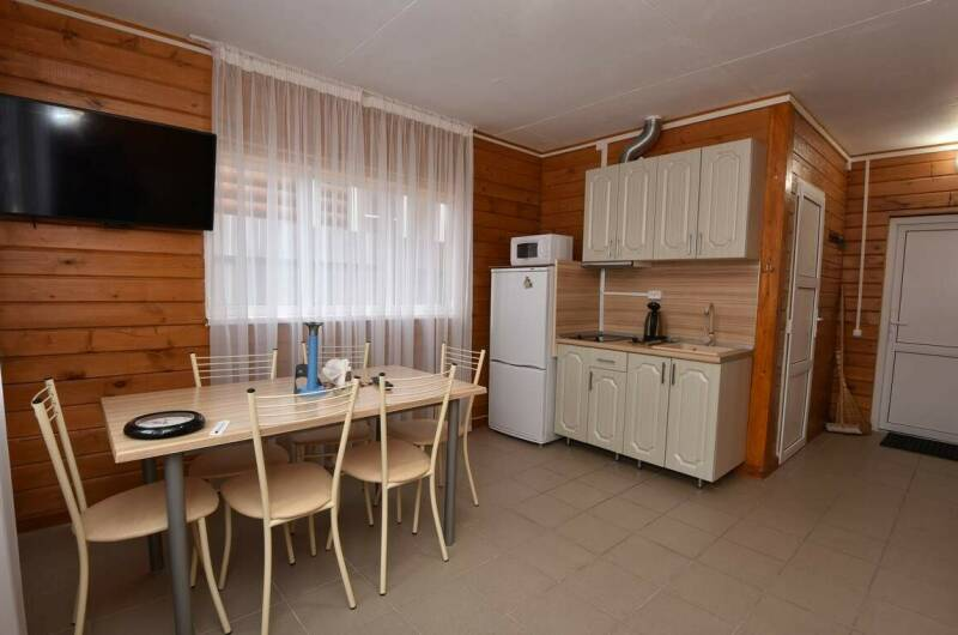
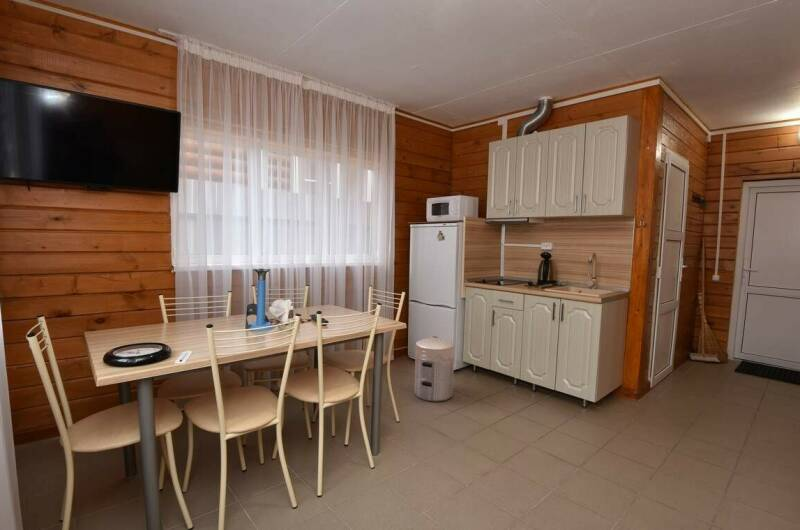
+ waste bin [414,335,455,403]
